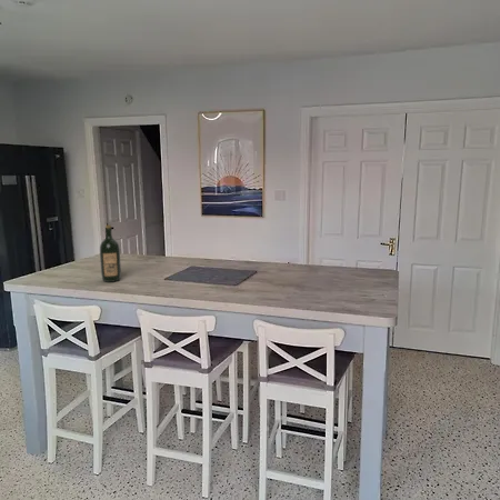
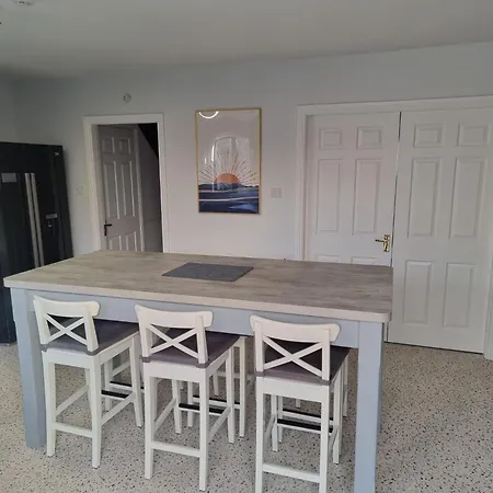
- wine bottle [99,224,122,283]
